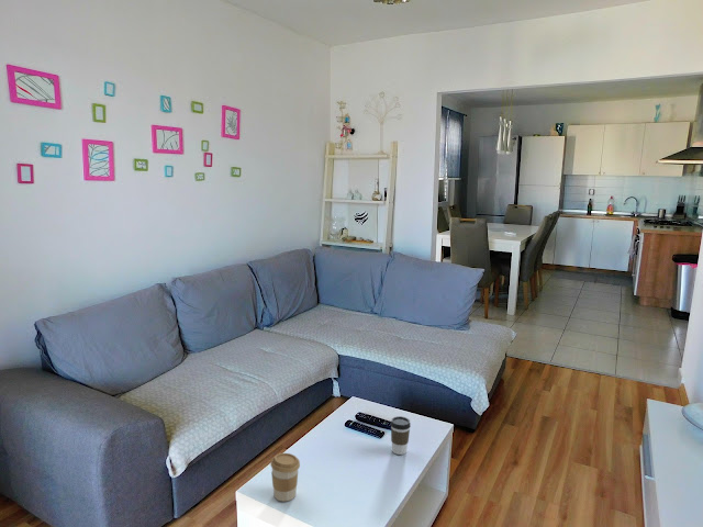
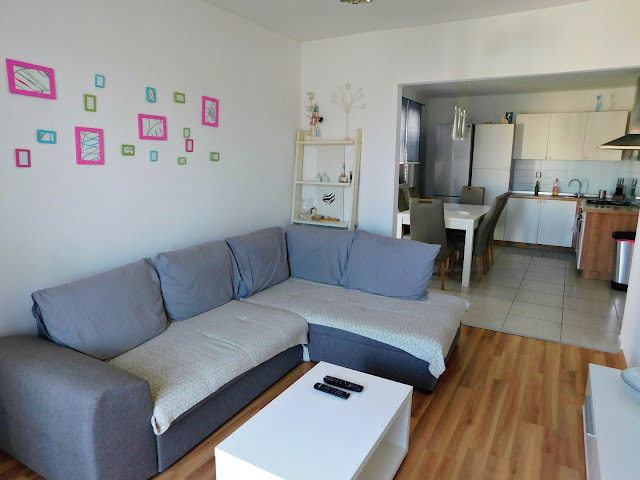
- coffee cup [390,415,412,456]
- coffee cup [269,452,301,503]
